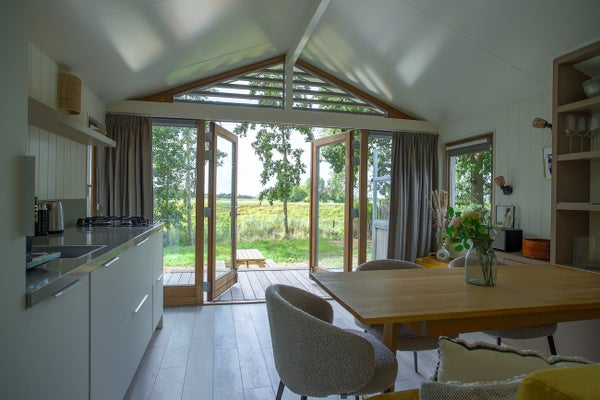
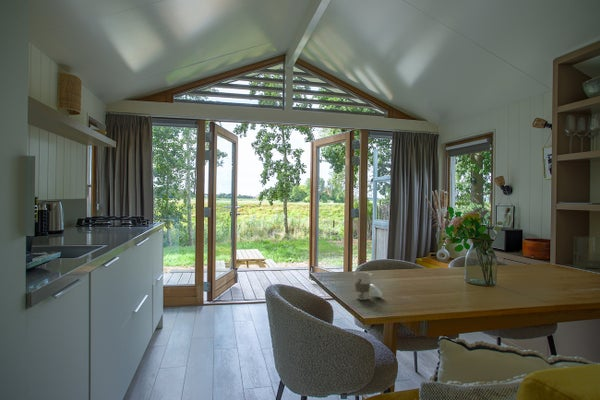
+ cup [352,271,383,301]
